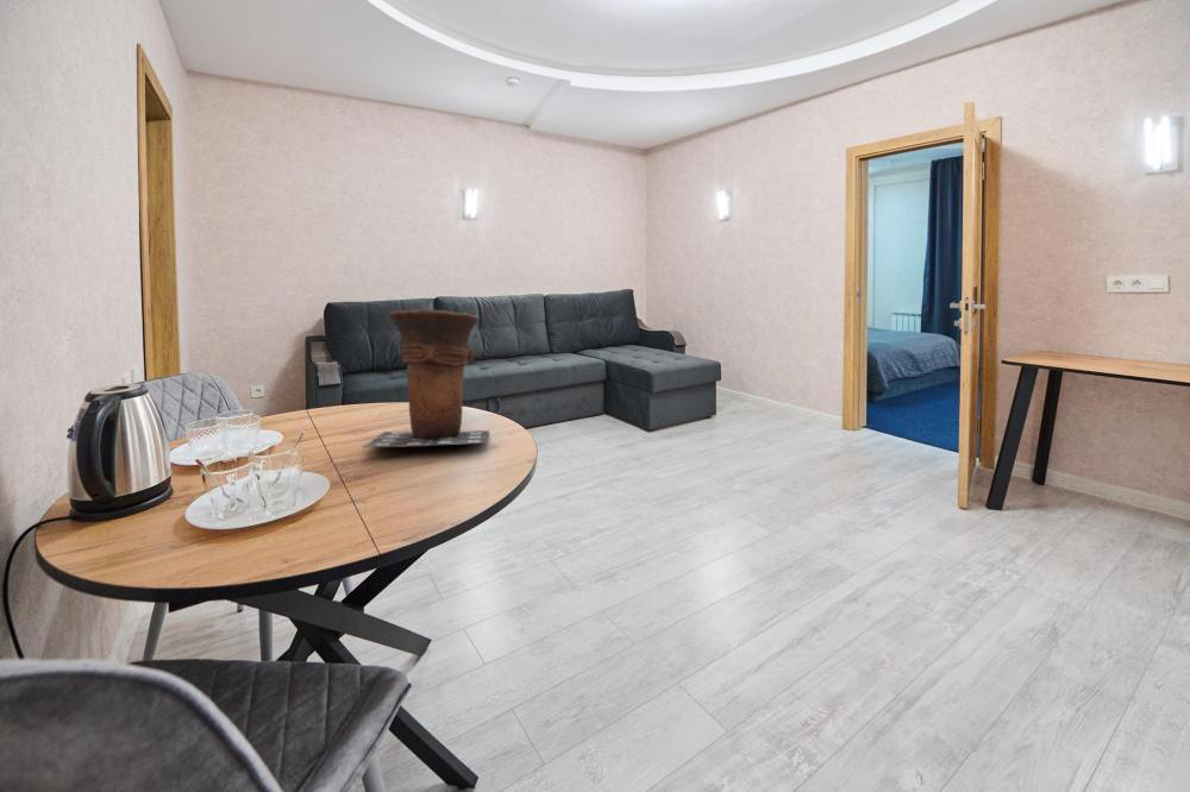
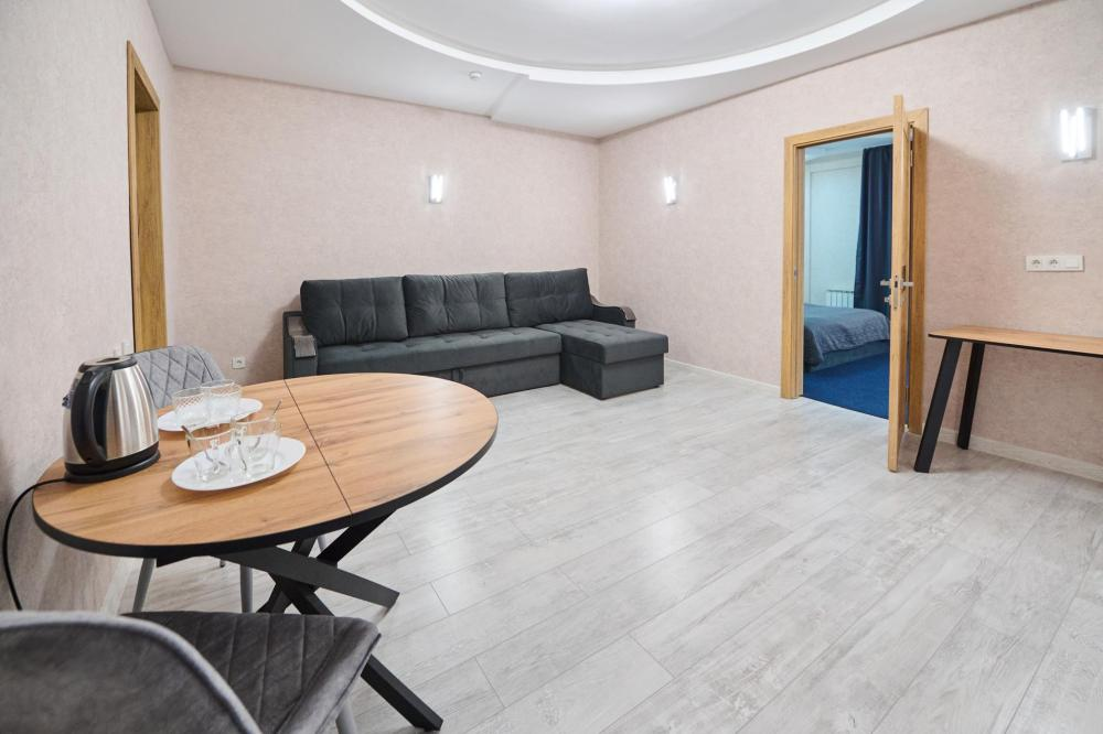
- vase [361,308,490,450]
